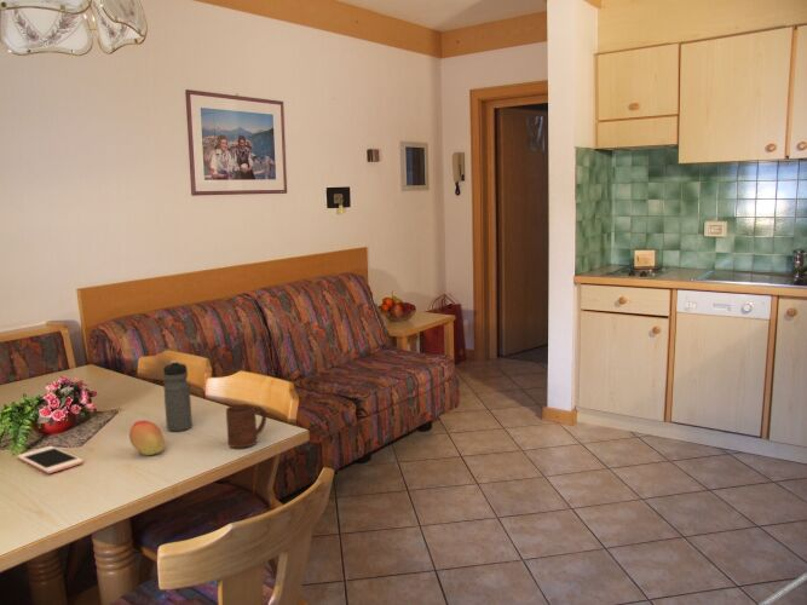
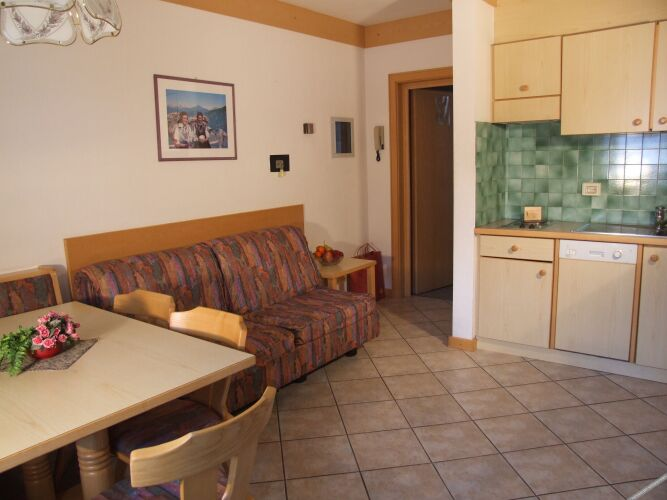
- cup [225,403,267,449]
- fruit [128,420,166,456]
- water bottle [162,359,194,432]
- cell phone [17,445,83,474]
